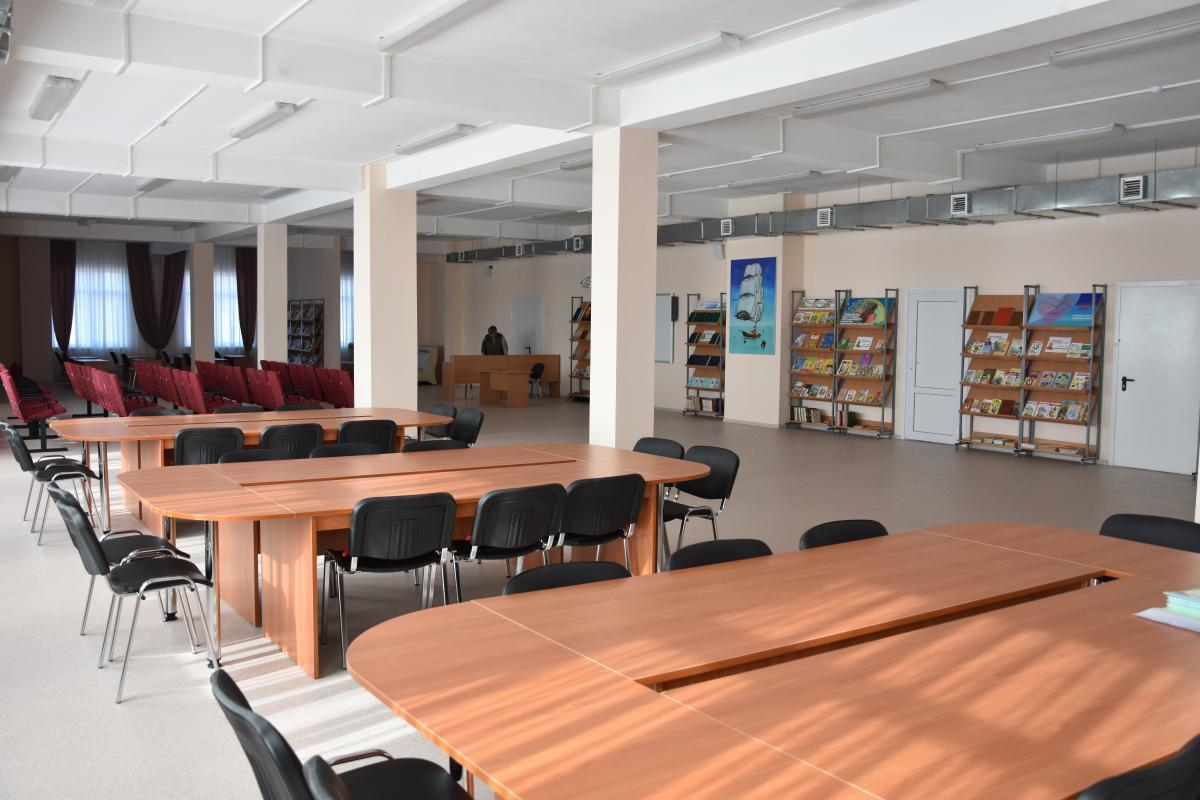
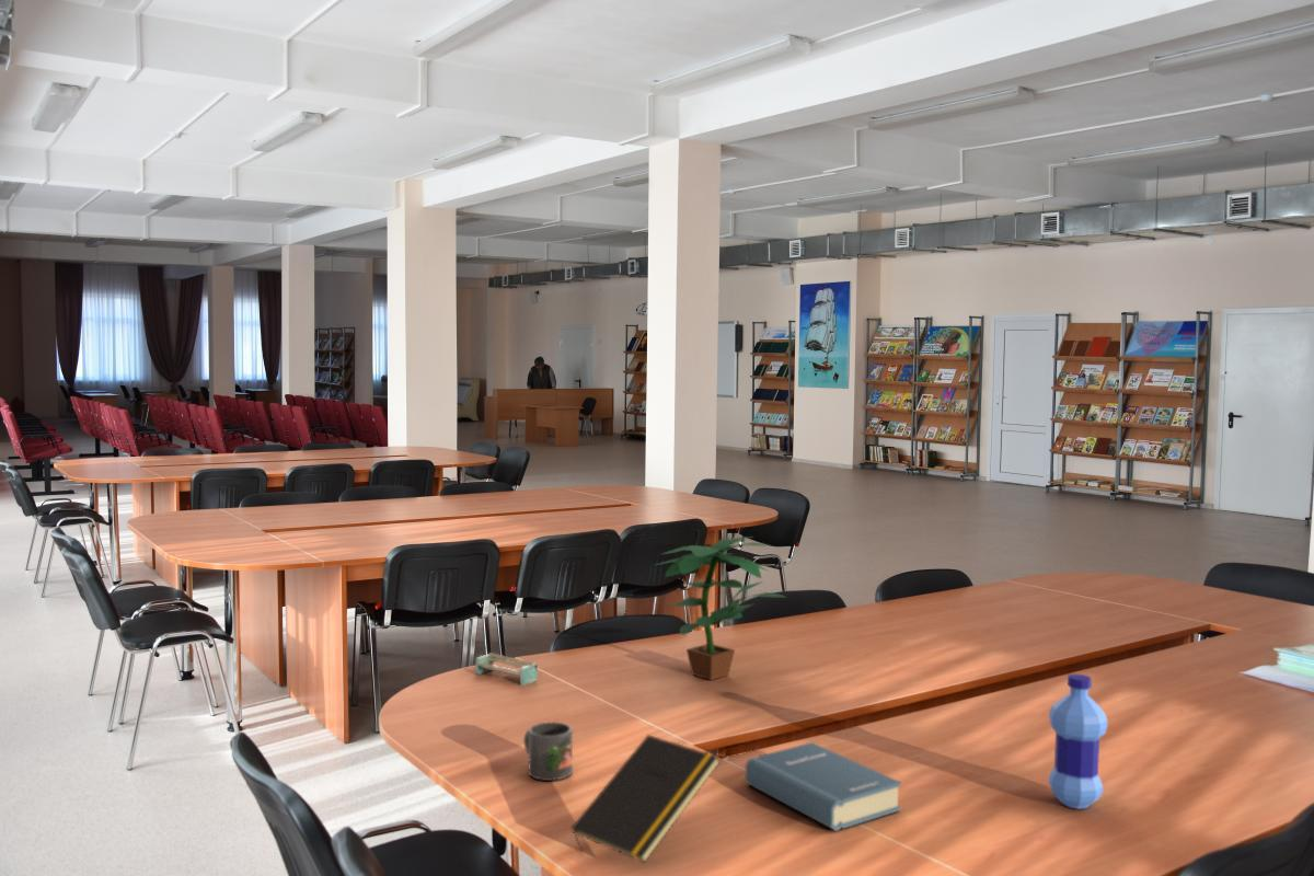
+ hardback book [745,741,902,832]
+ mug [522,721,574,782]
+ notepad [569,734,721,864]
+ potted plant [654,535,786,681]
+ water bottle [1048,673,1108,810]
+ shelf [474,652,539,687]
